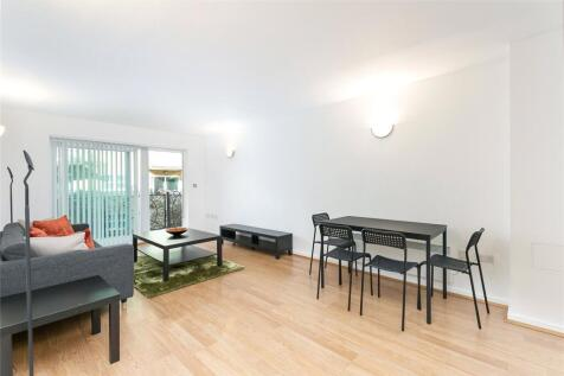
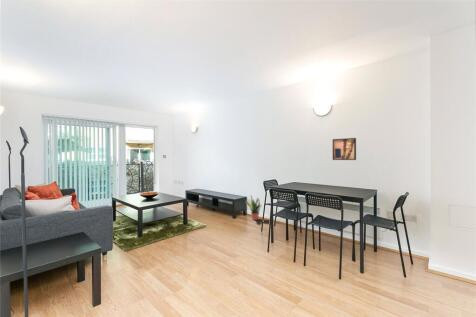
+ potted plant [244,194,265,221]
+ wall art [332,137,357,161]
